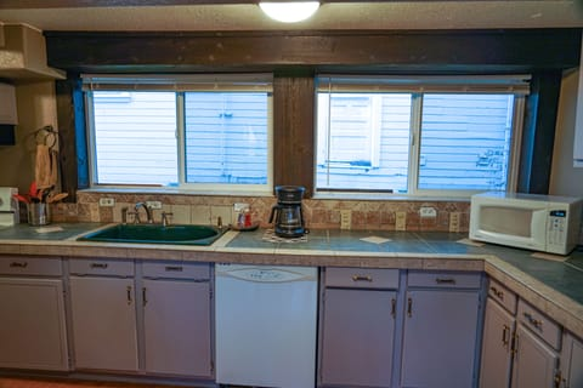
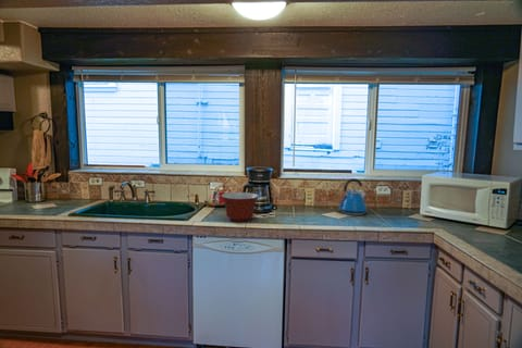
+ mixing bowl [220,191,260,223]
+ kettle [337,177,369,216]
